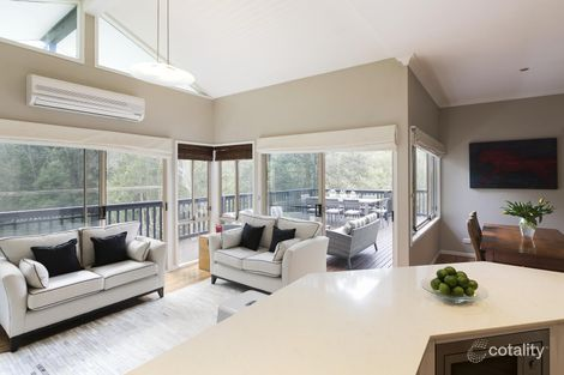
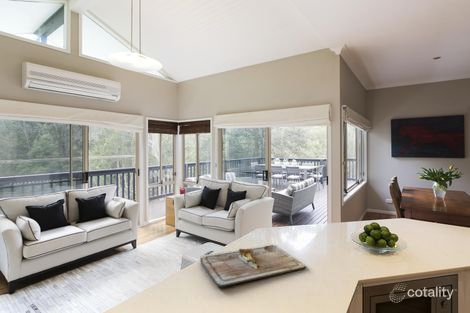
+ cutting board [199,244,306,288]
